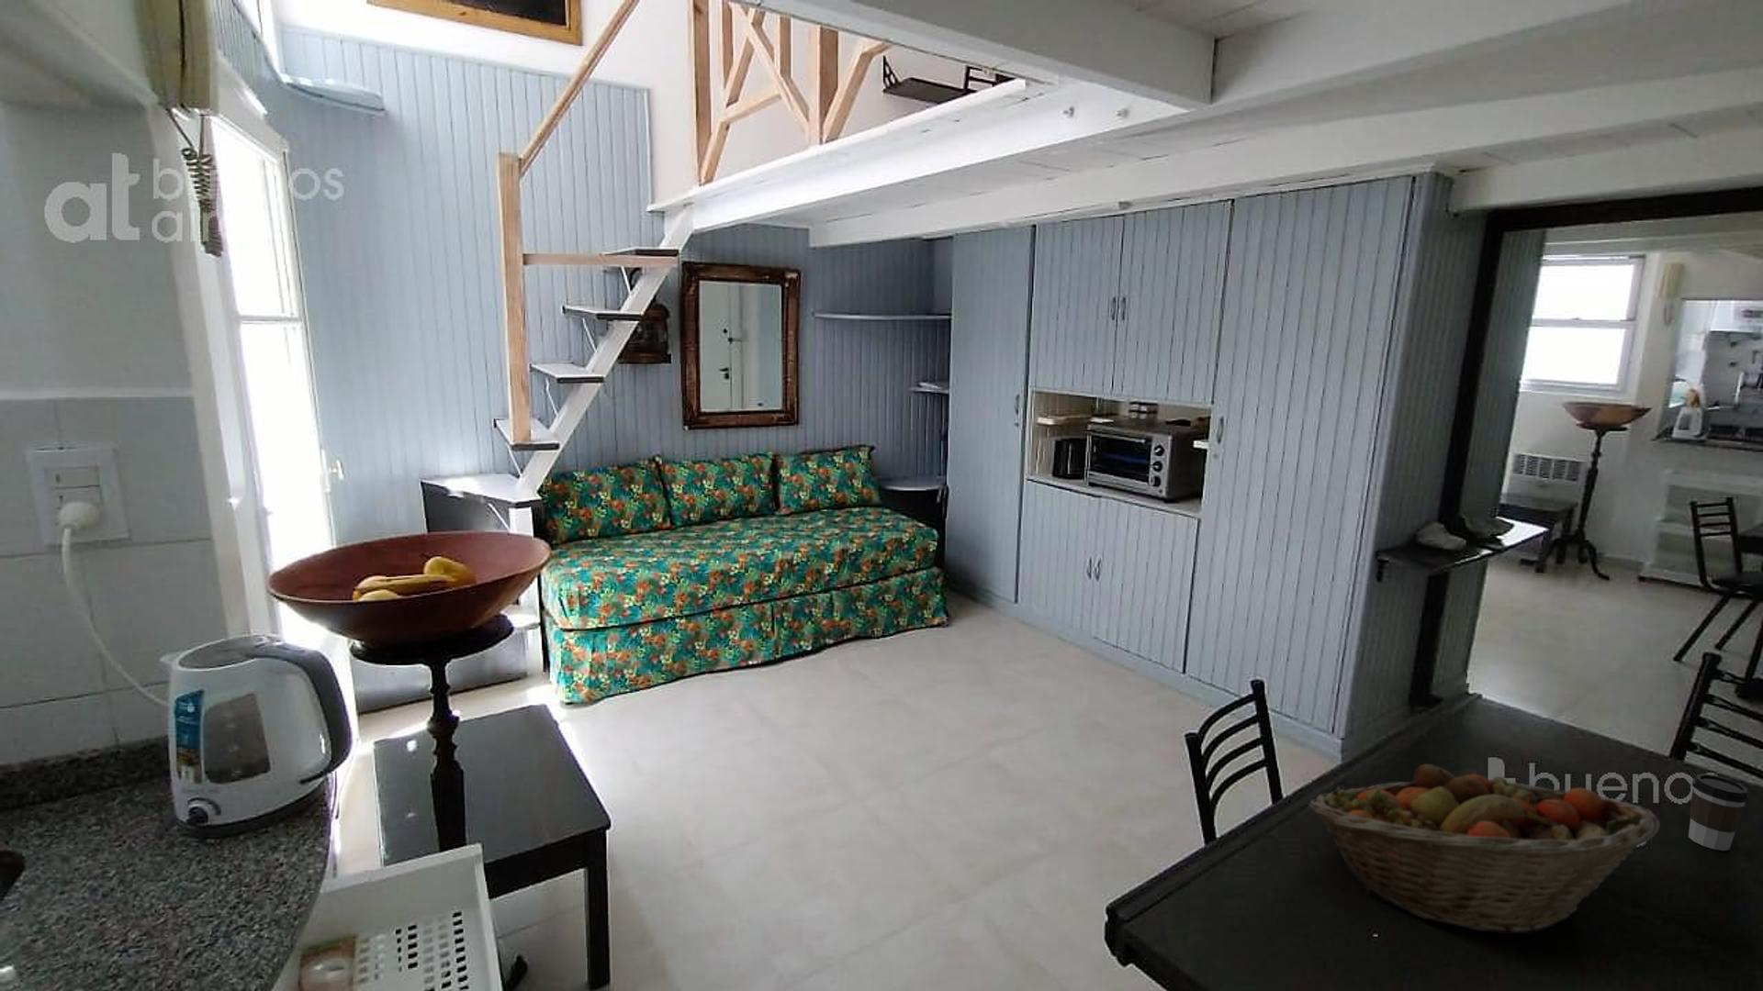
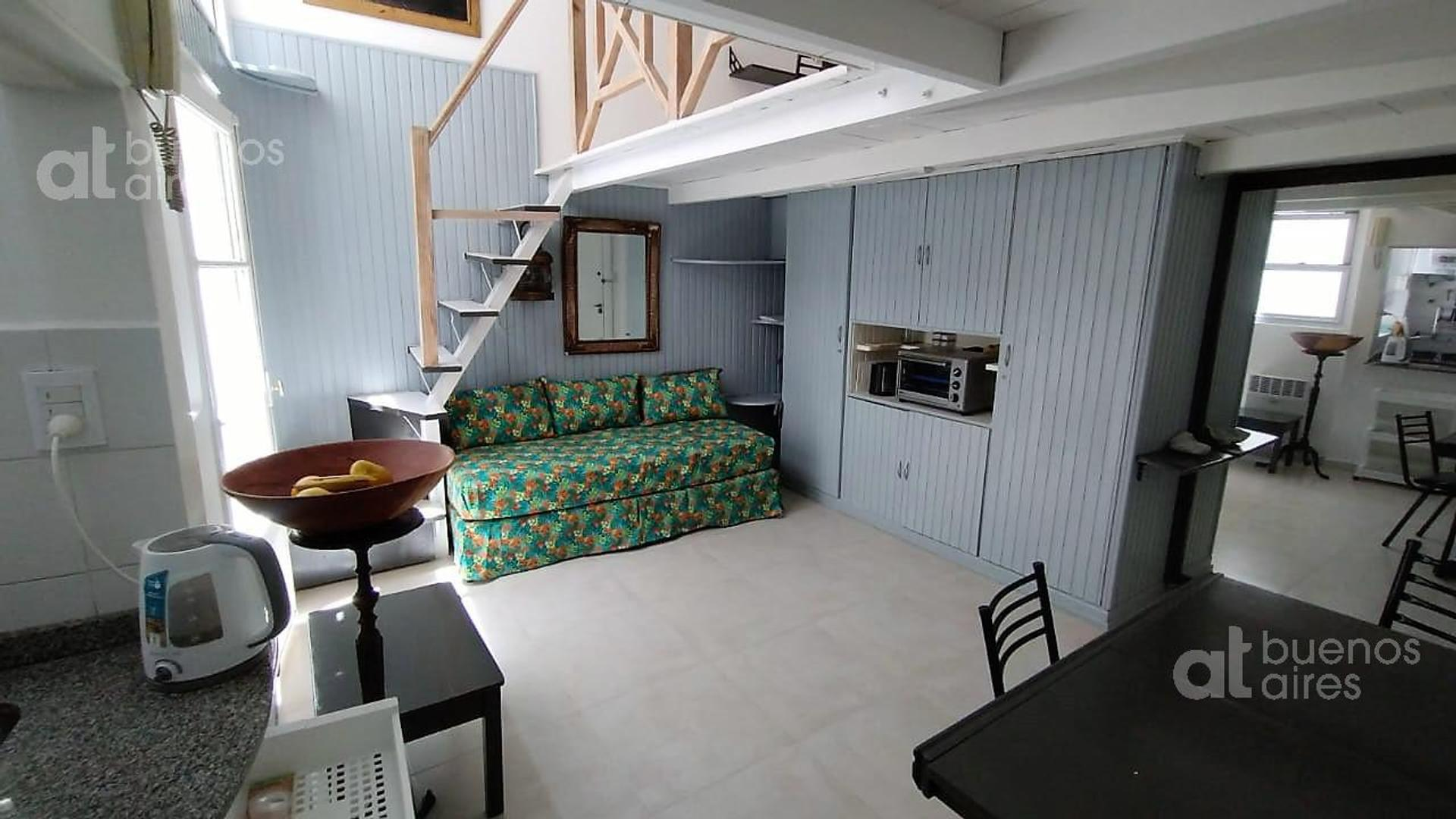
- fruit basket [1308,764,1661,935]
- coffee cup [1688,773,1750,852]
